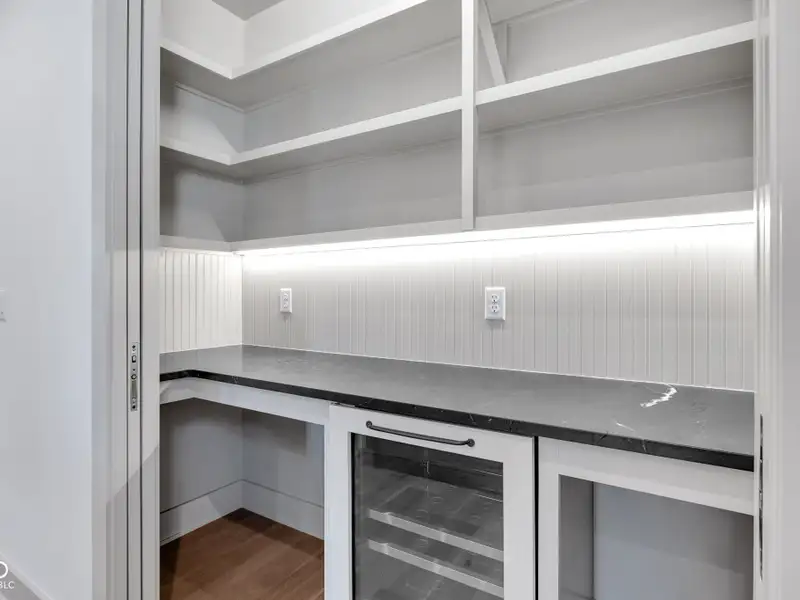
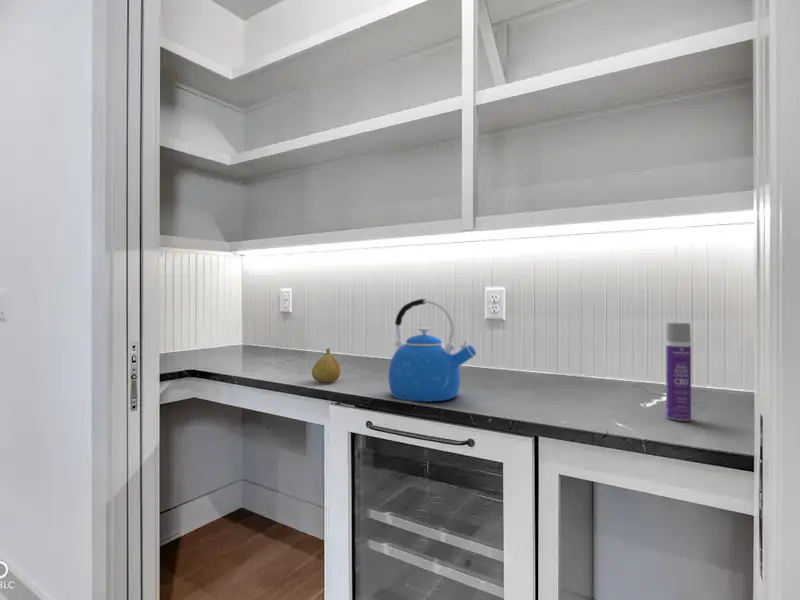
+ kettle [388,298,477,403]
+ aerosol can [665,322,692,422]
+ fruit [311,347,342,383]
